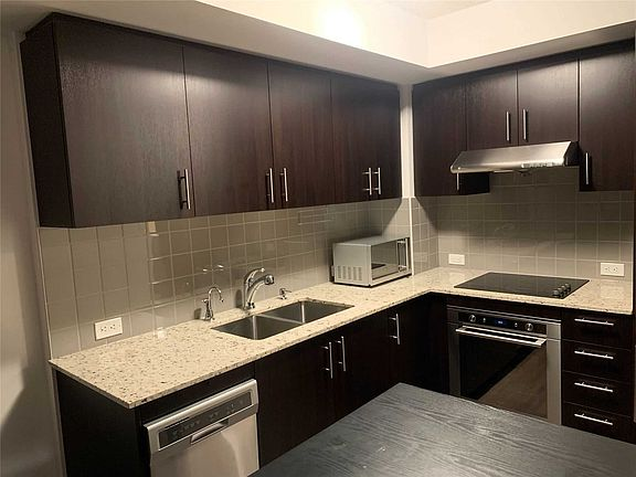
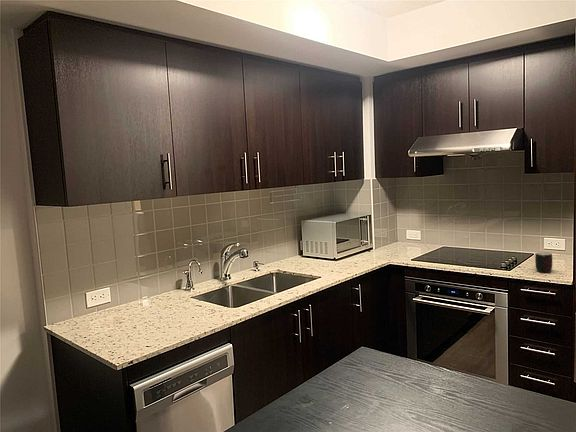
+ mug [534,252,553,274]
